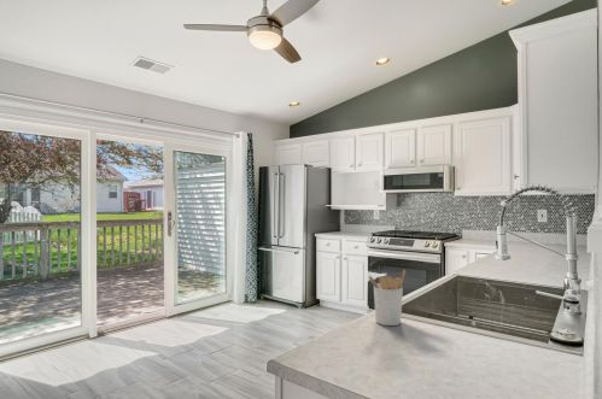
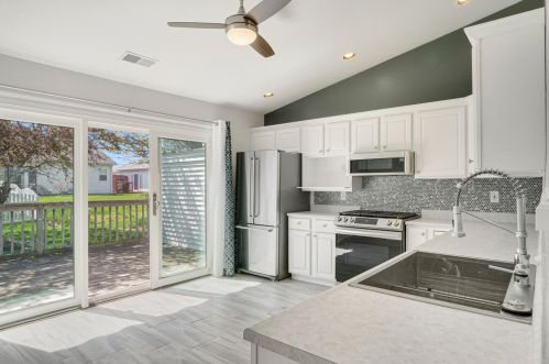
- utensil holder [367,269,407,327]
